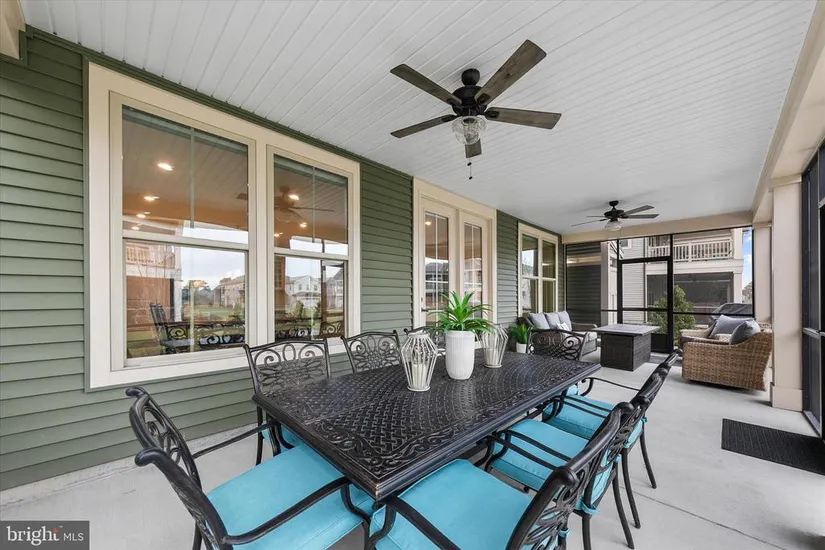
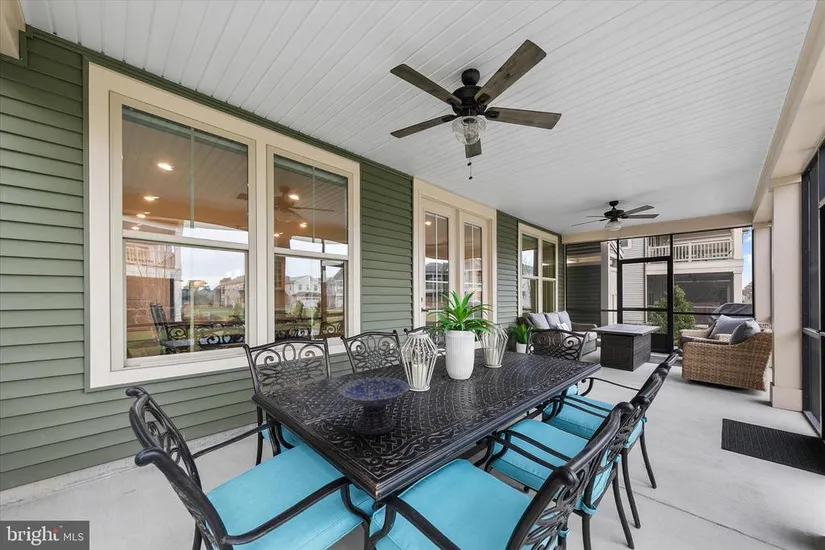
+ decorative bowl [337,376,411,436]
